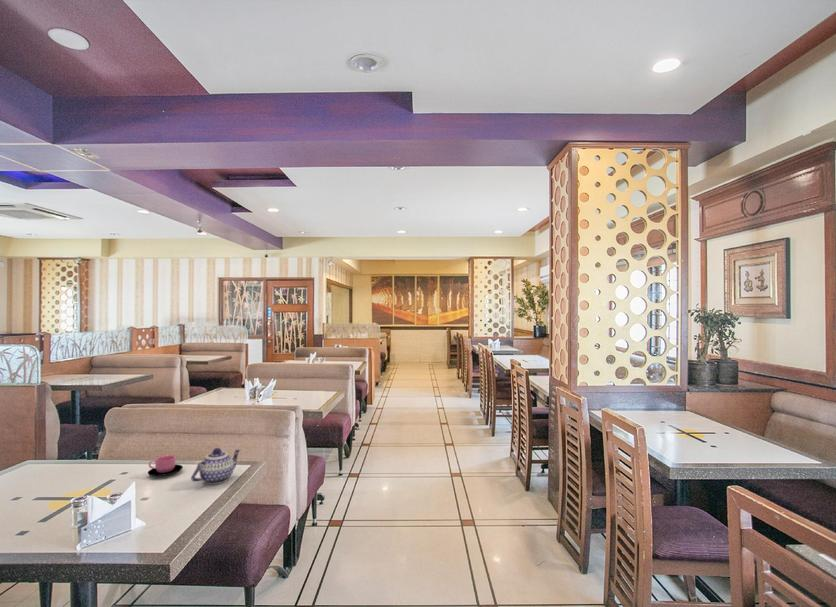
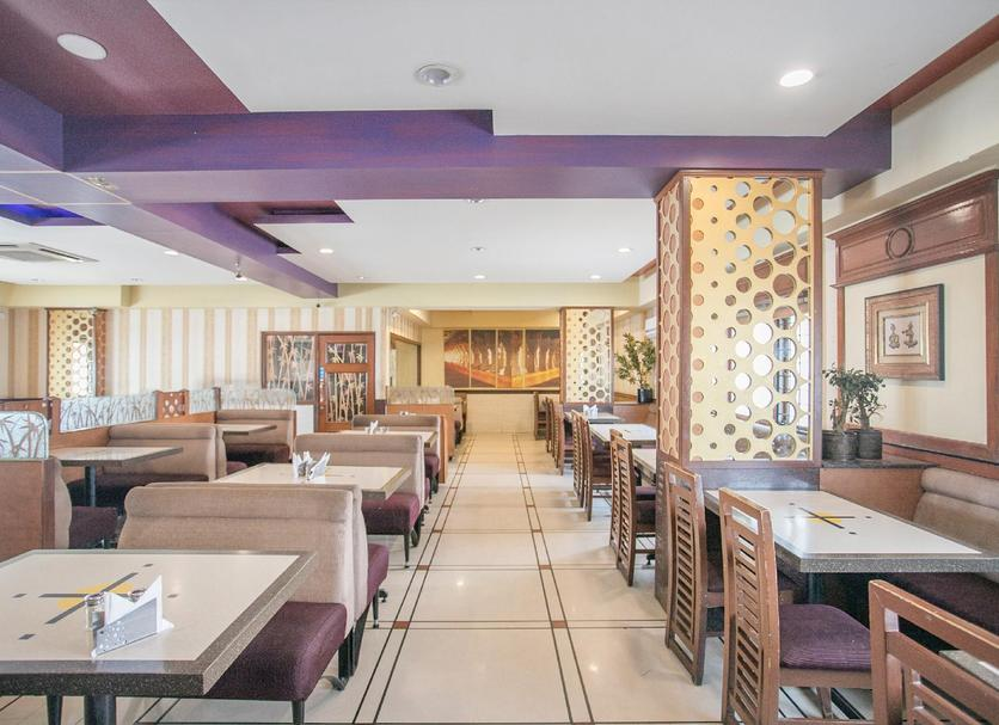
- cup [147,454,184,477]
- teapot [190,447,242,485]
